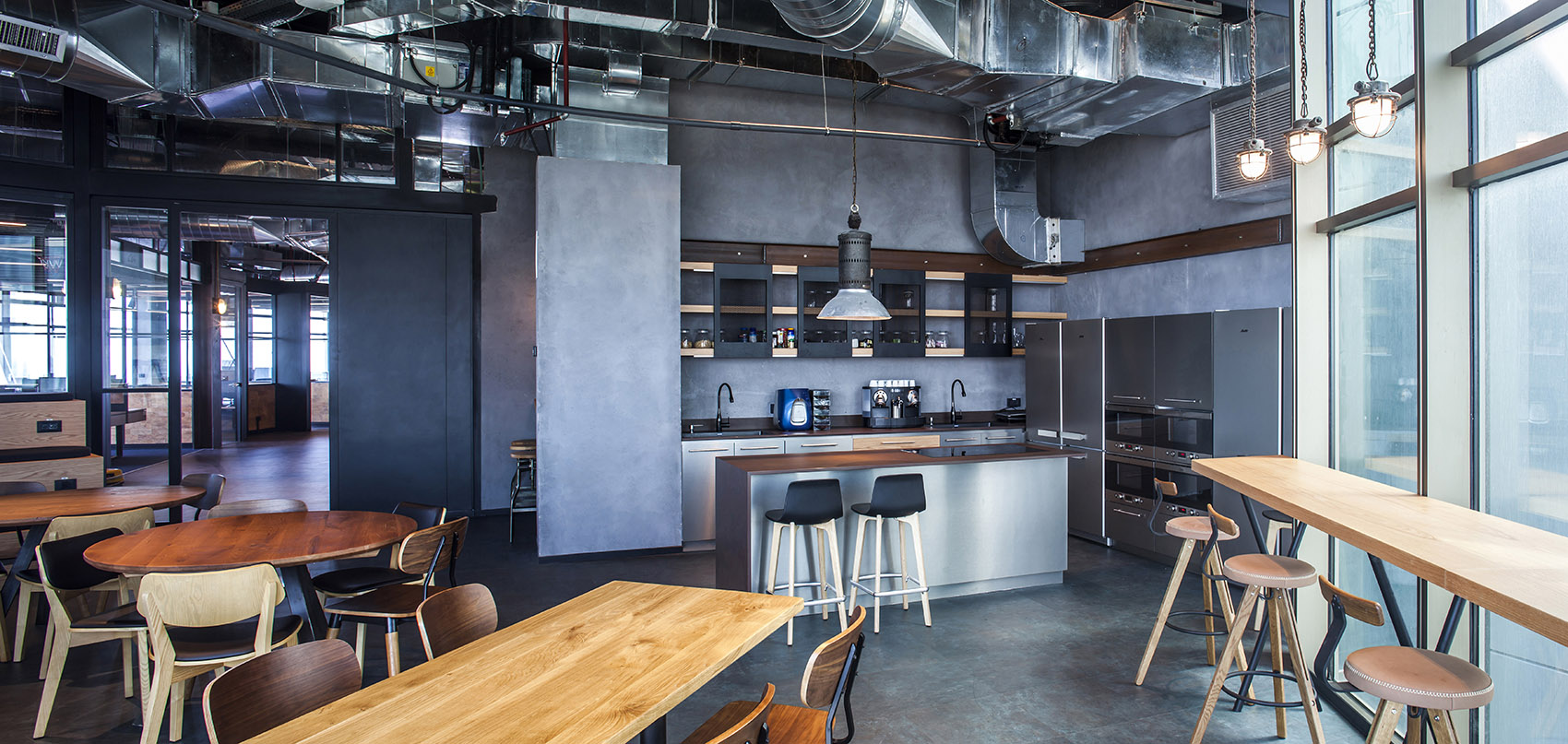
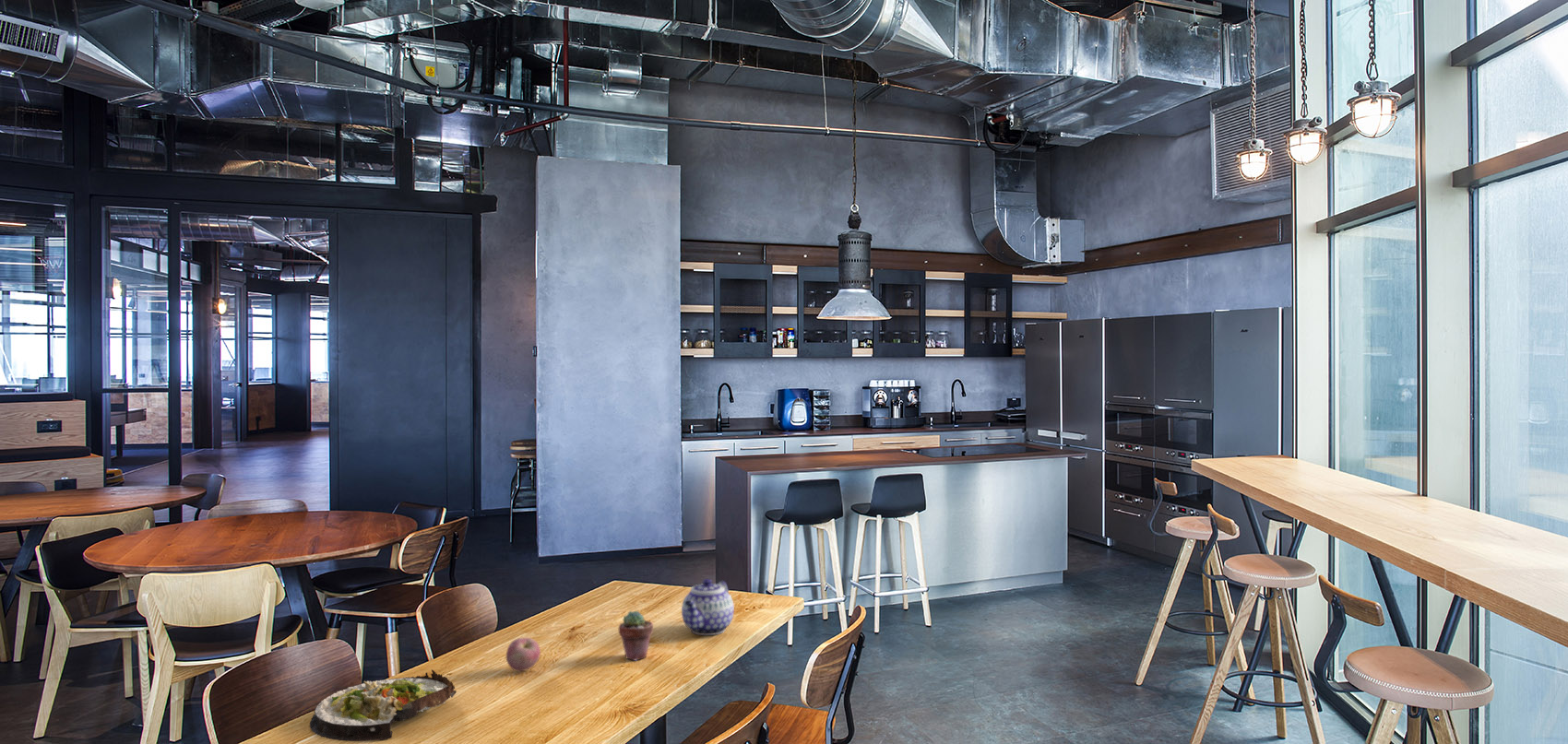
+ potted succulent [618,610,654,662]
+ apple [505,637,541,672]
+ teapot [681,578,735,636]
+ salad plate [309,668,457,742]
